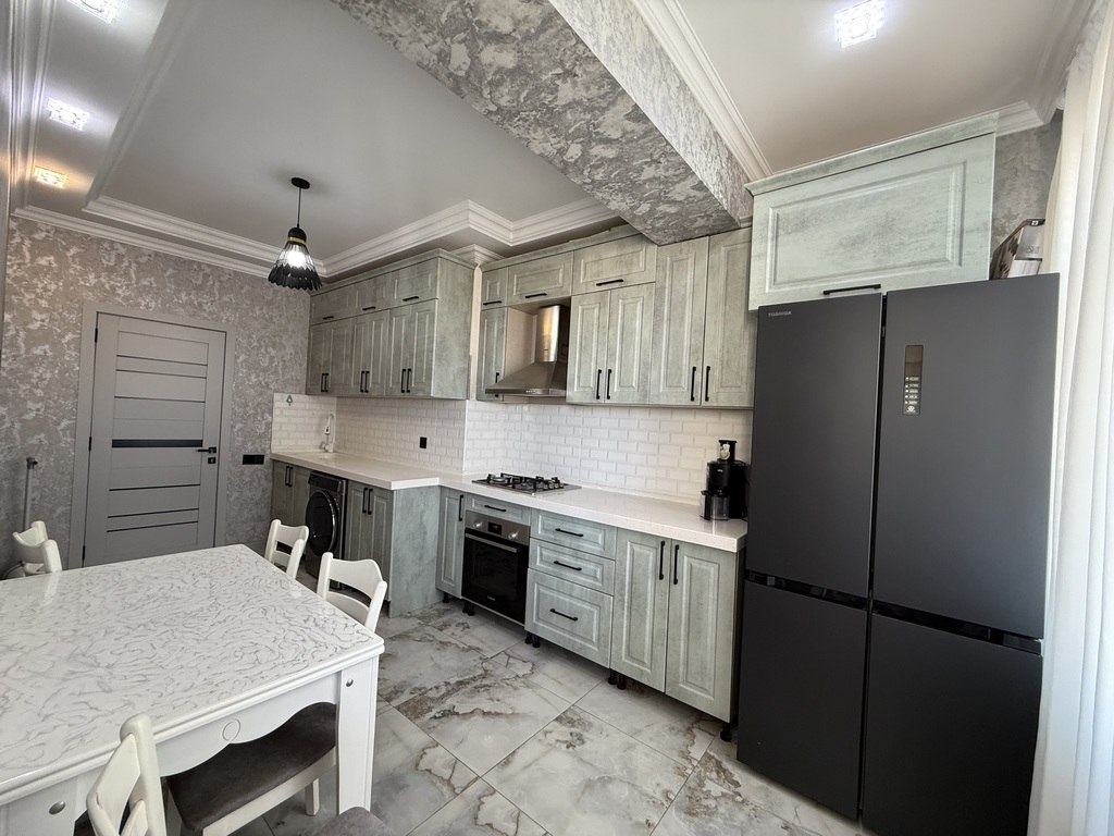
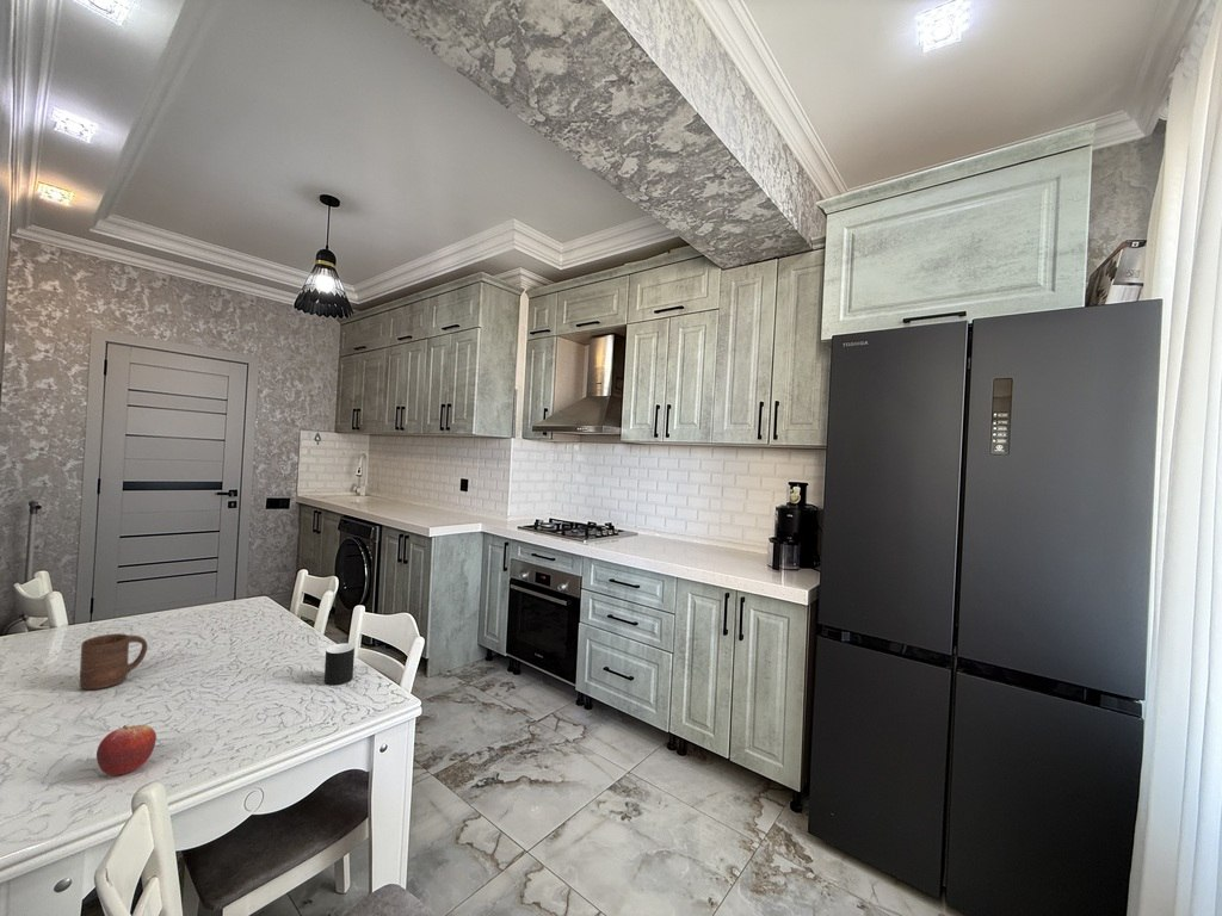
+ cup [323,643,356,687]
+ fruit [95,724,158,776]
+ cup [79,632,149,691]
